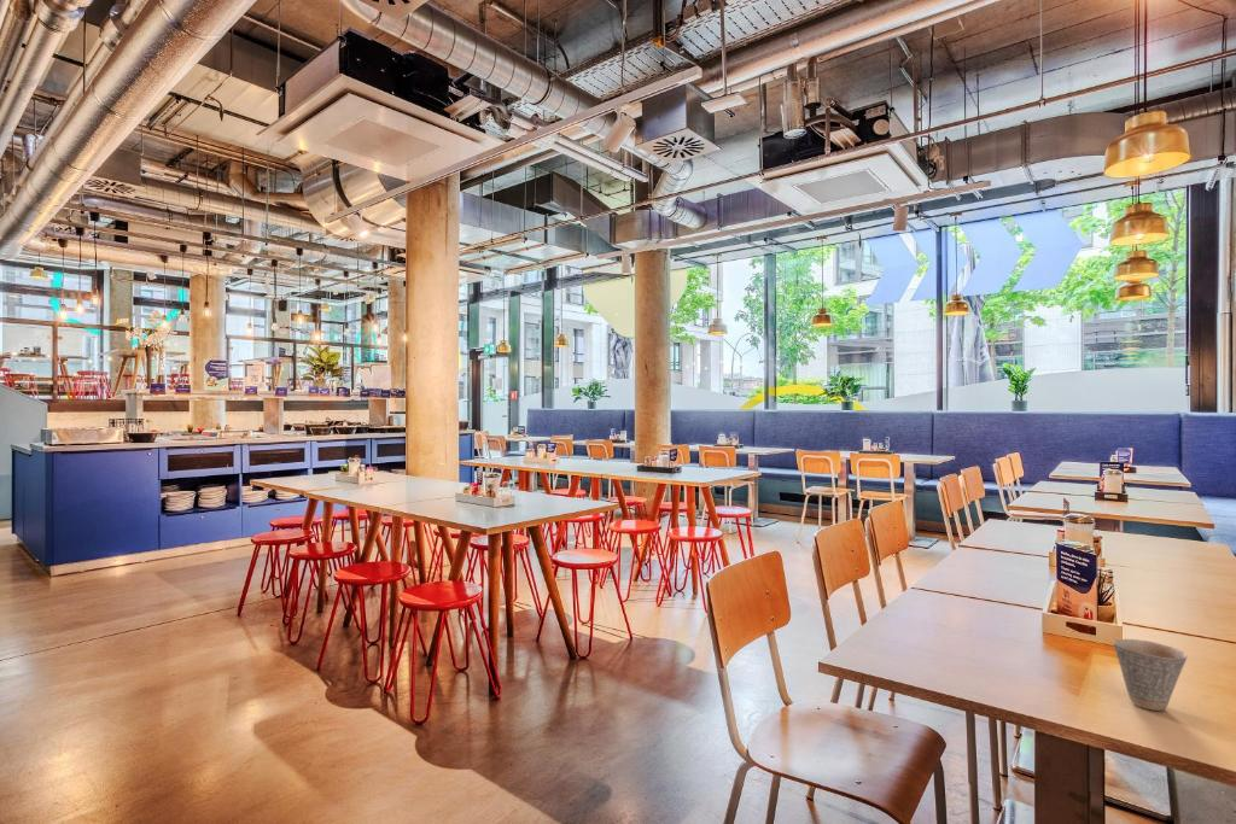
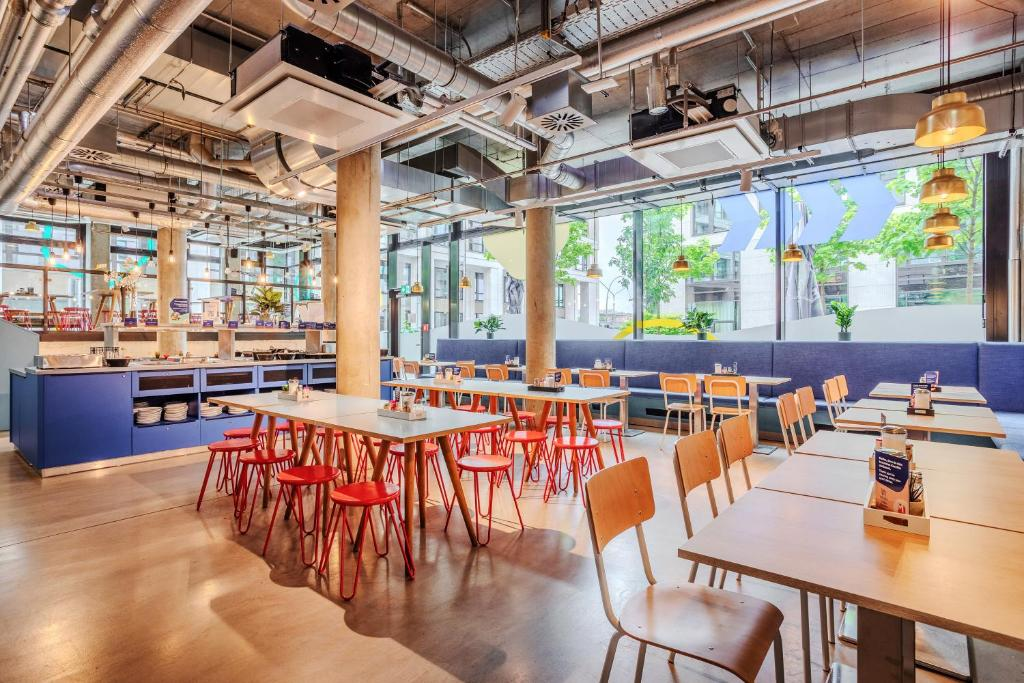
- cup [1112,638,1188,712]
